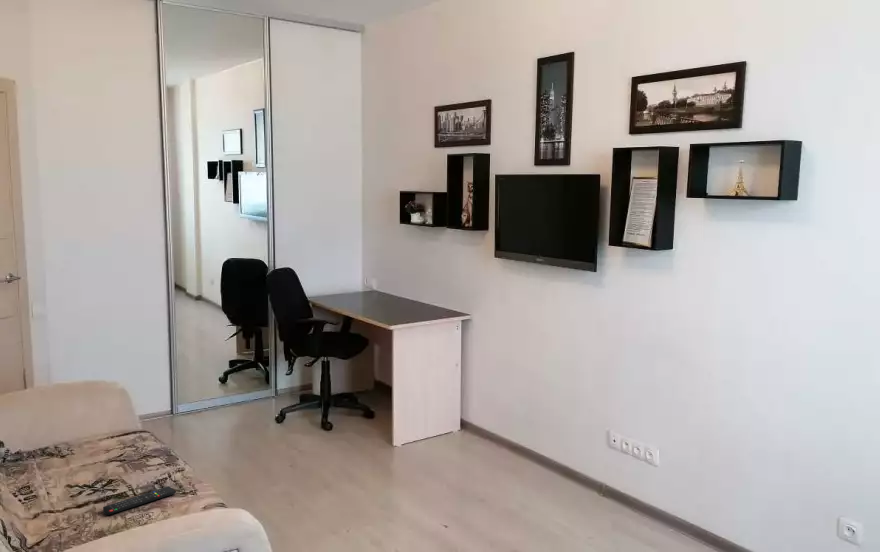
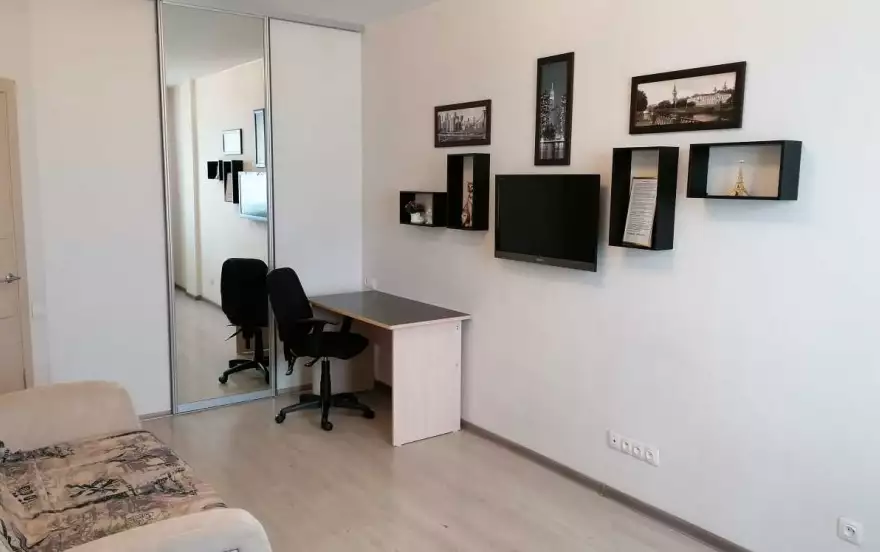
- remote control [102,486,176,516]
